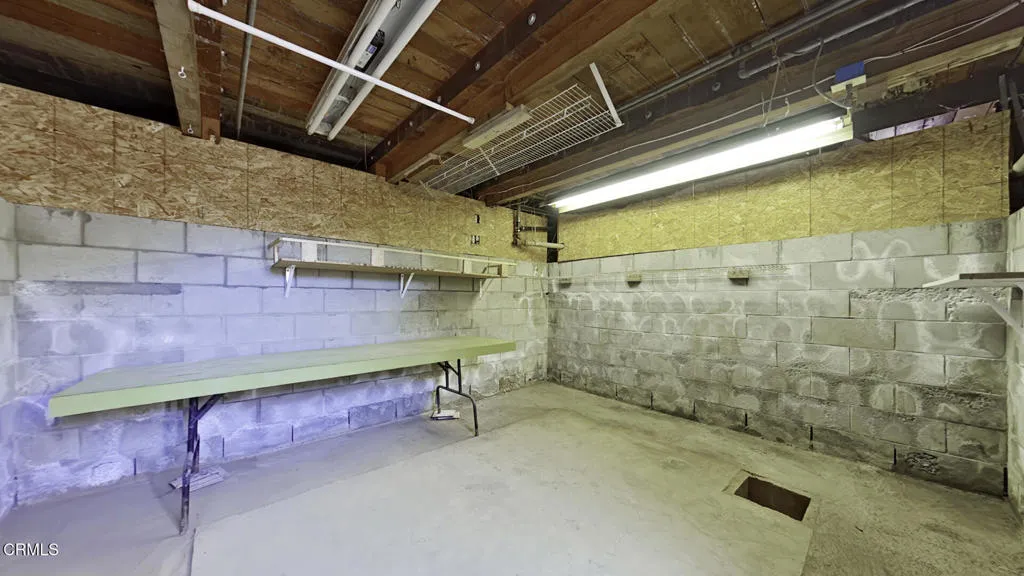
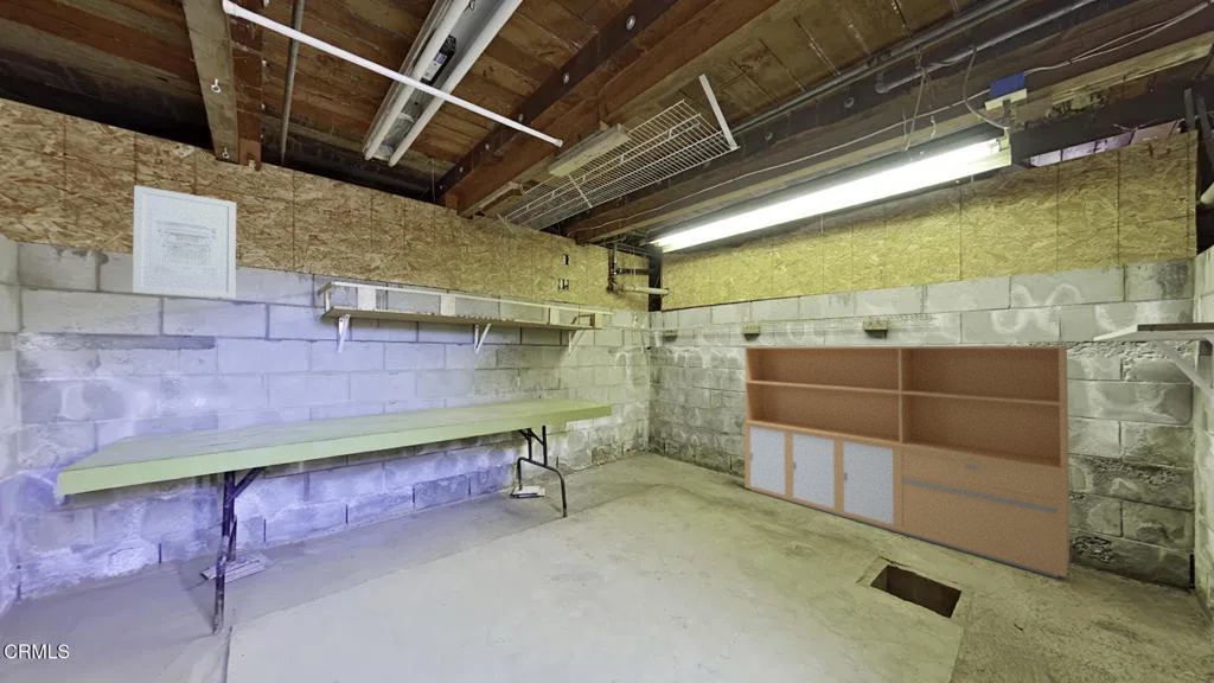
+ wall art [132,184,237,299]
+ storage cabinet [743,345,1071,579]
